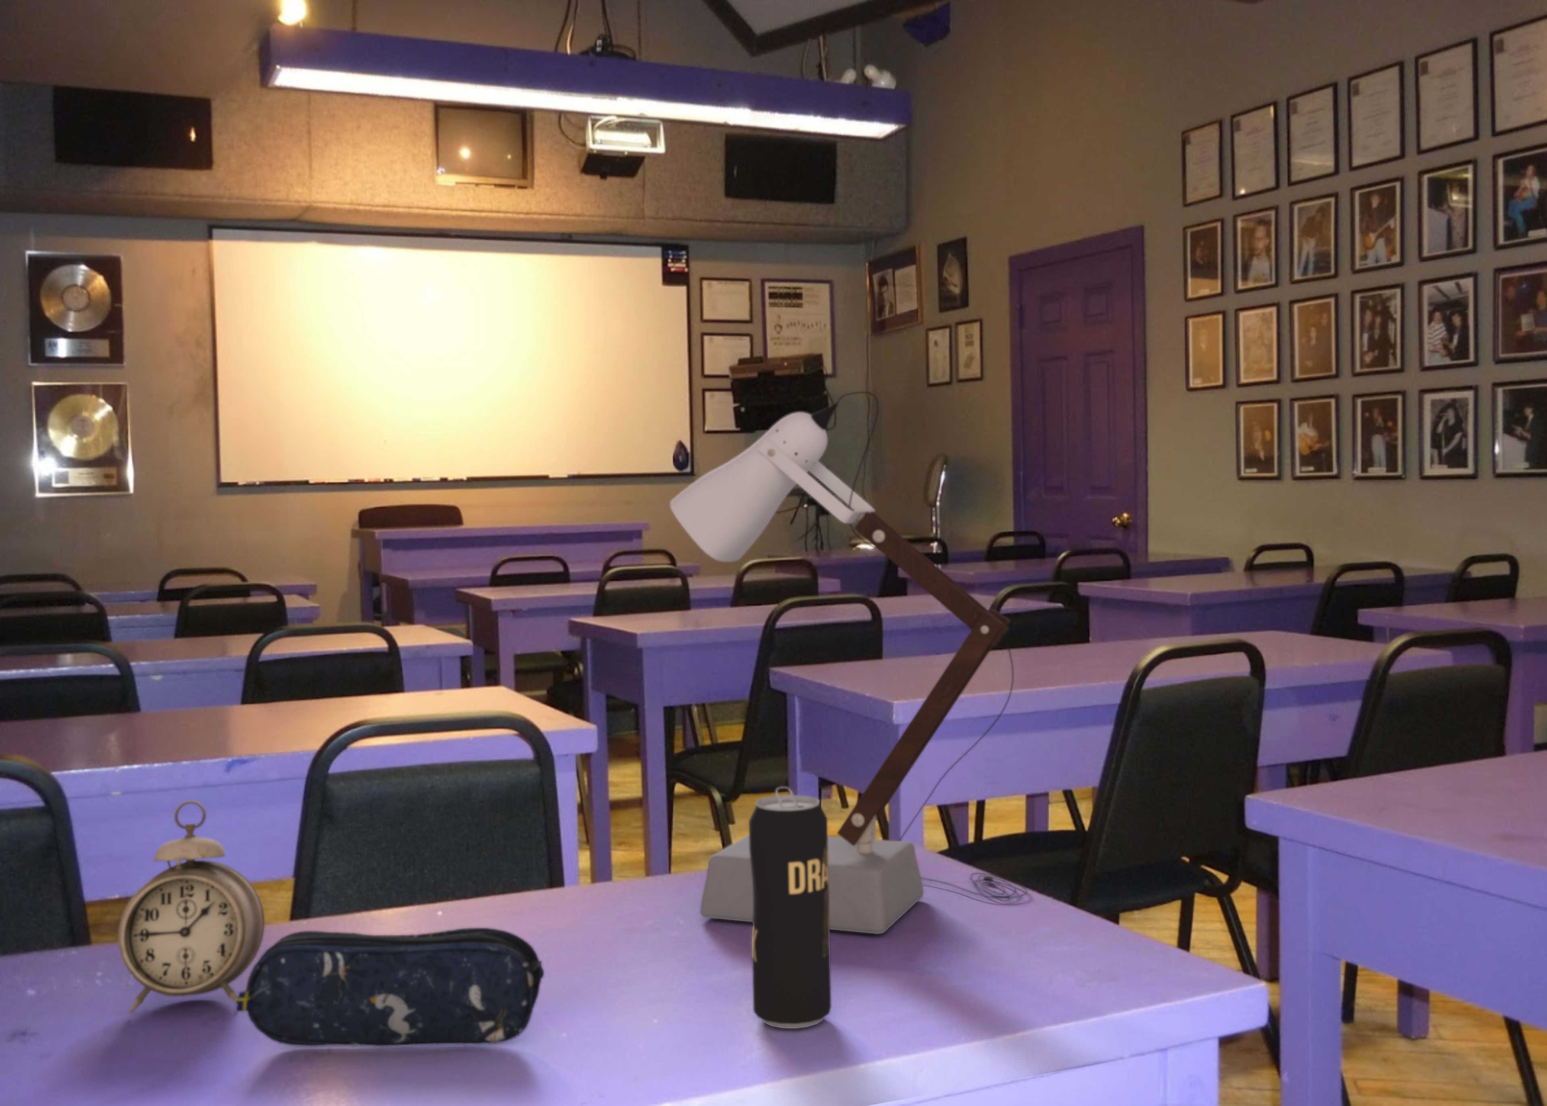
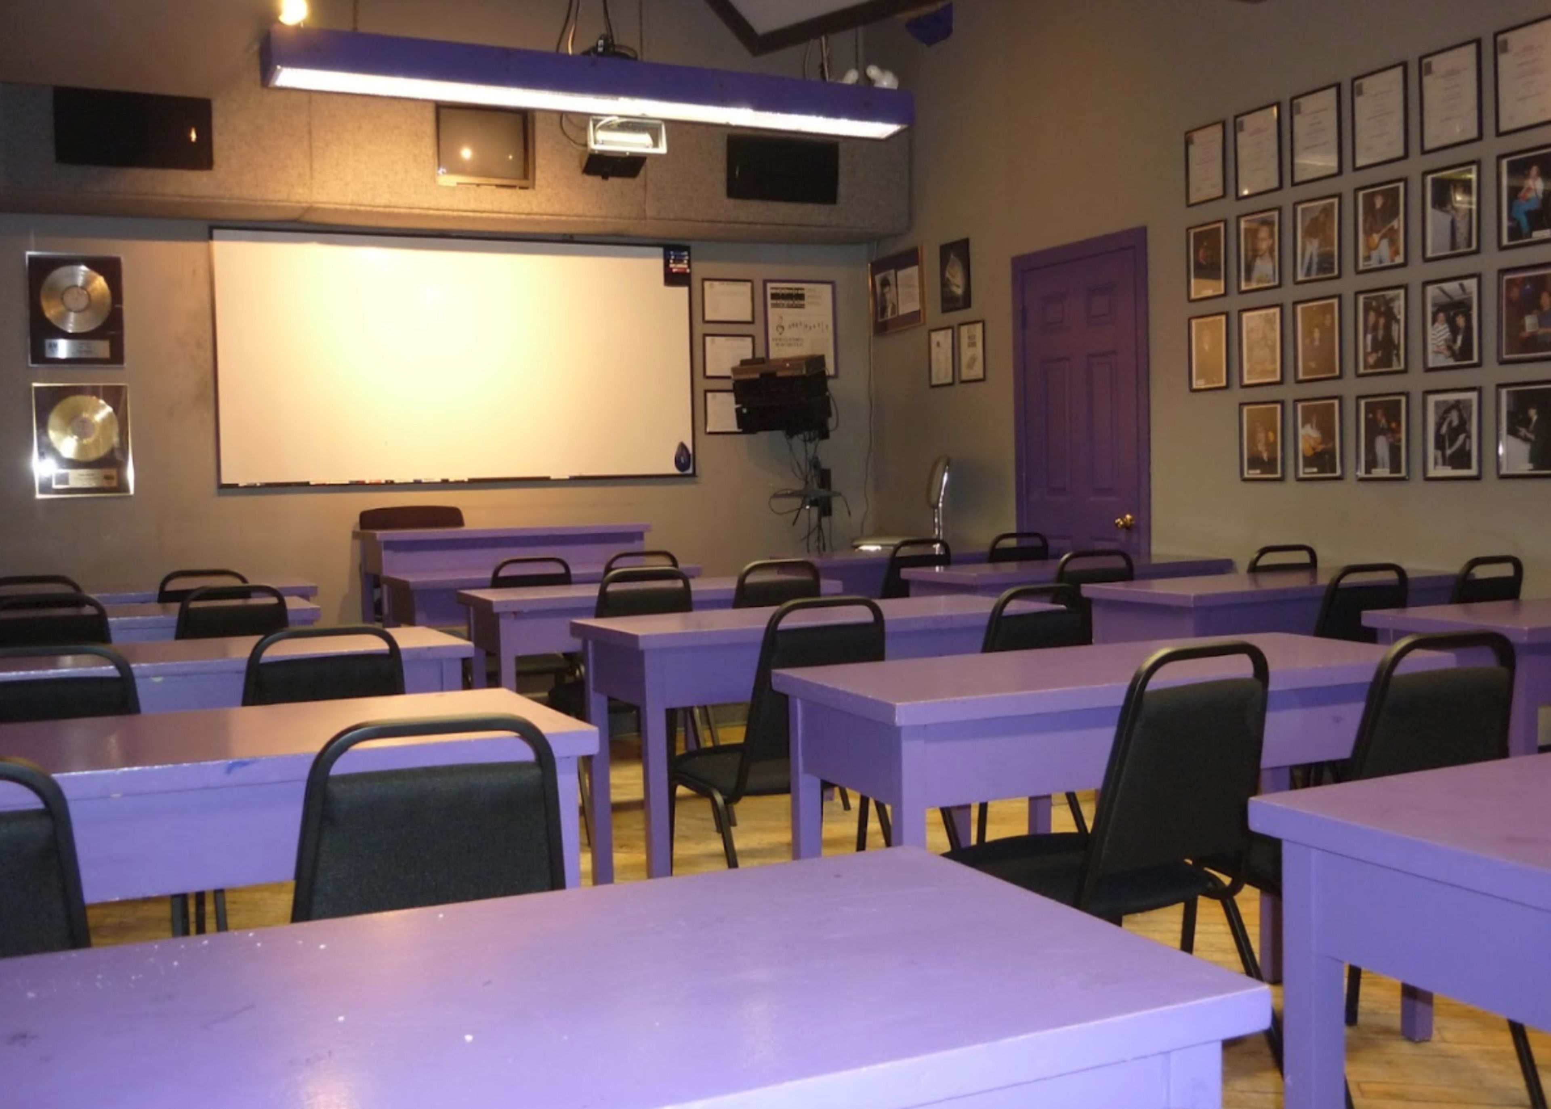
- alarm clock [117,800,265,1014]
- beverage can [748,786,832,1029]
- pencil case [235,928,545,1047]
- desk lamp [669,391,1027,935]
